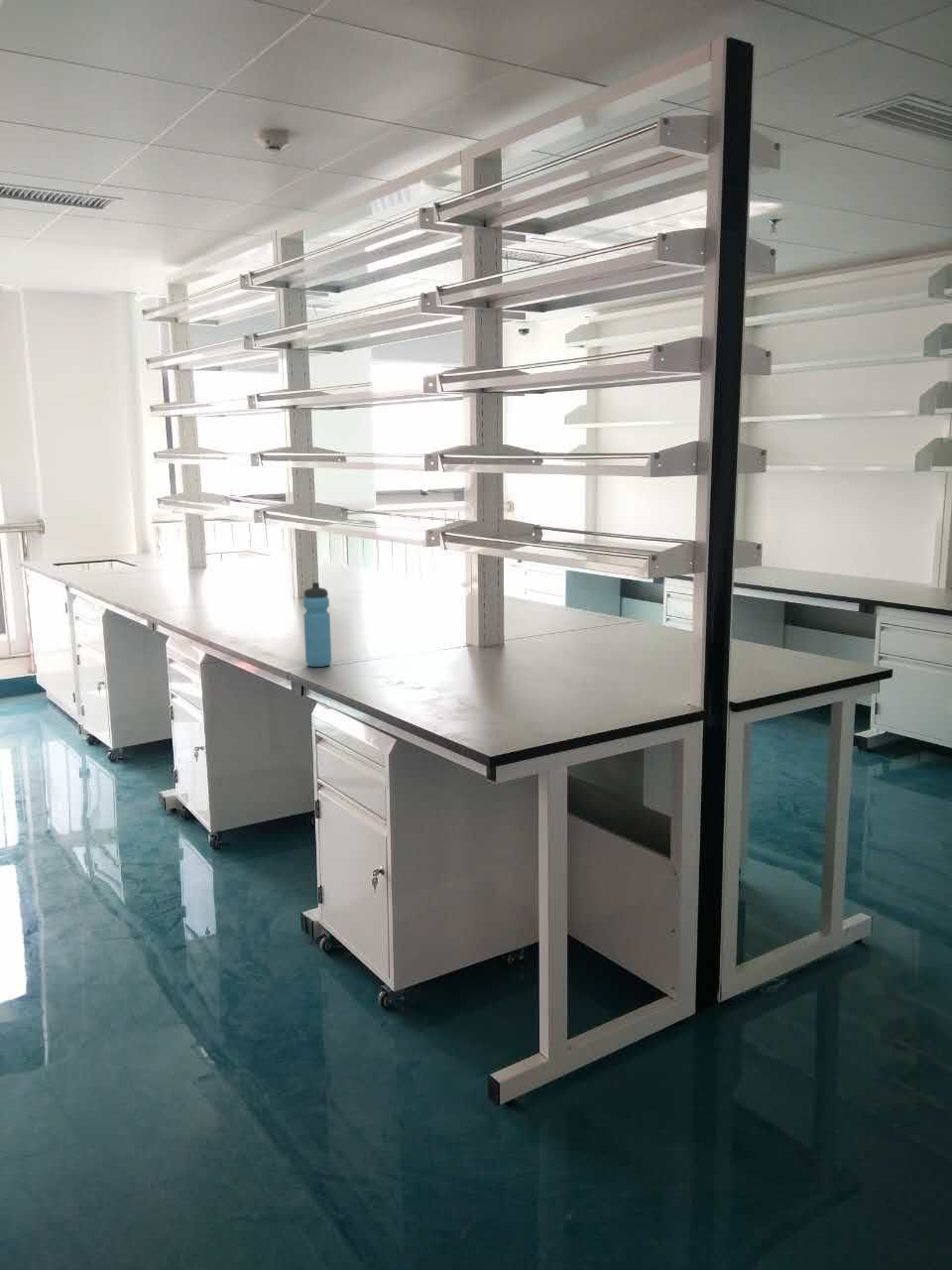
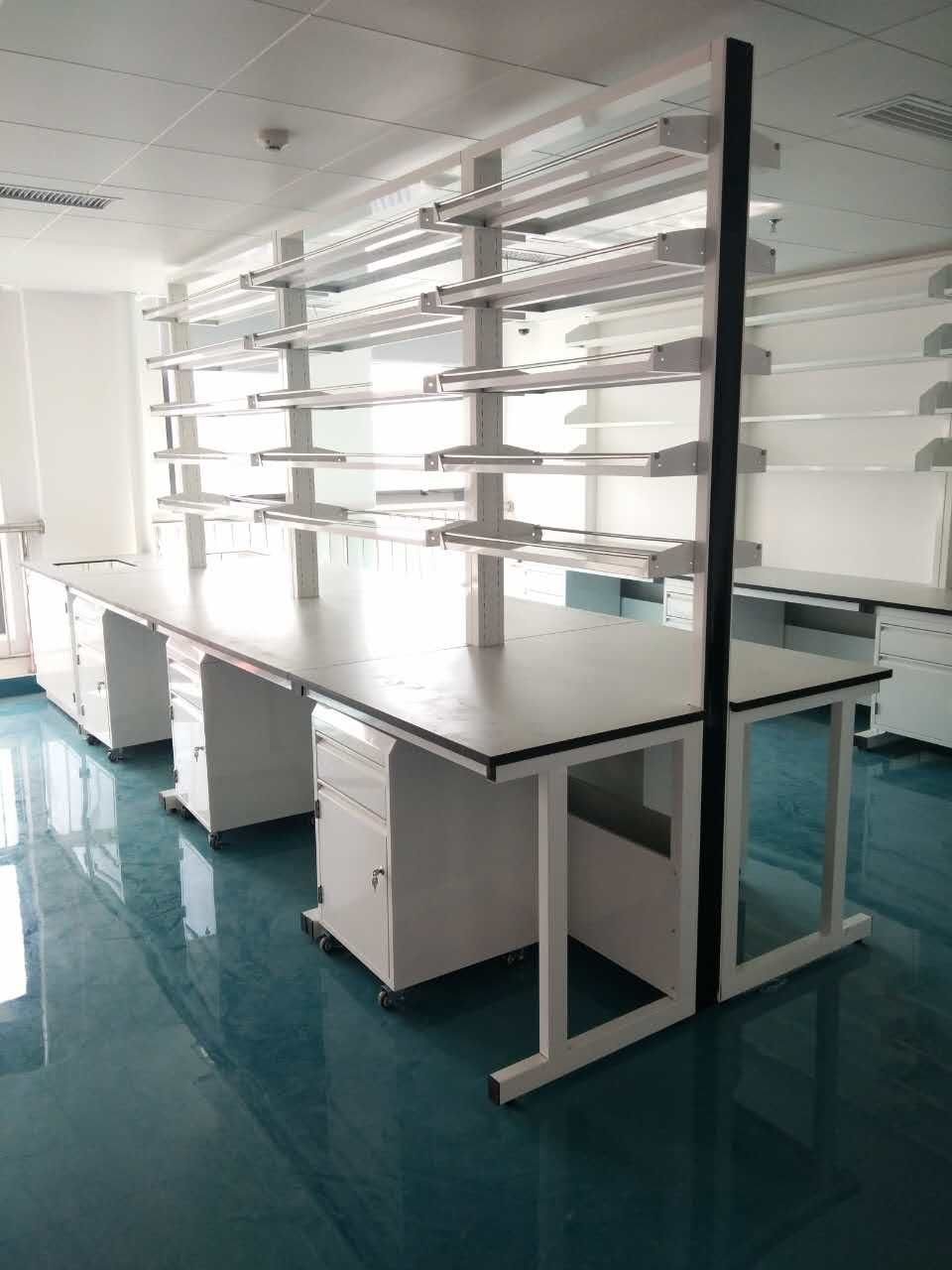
- water bottle [302,581,332,668]
